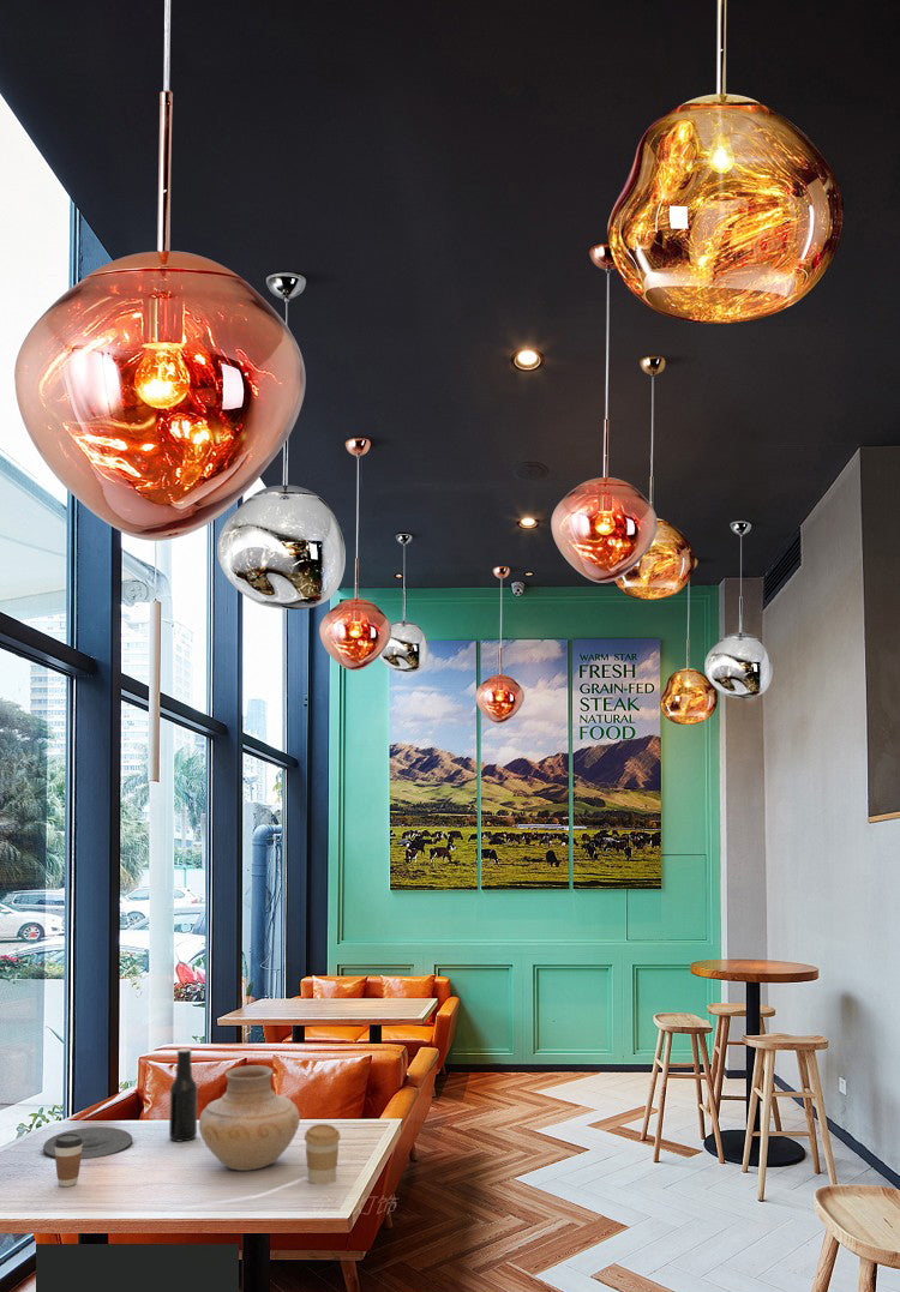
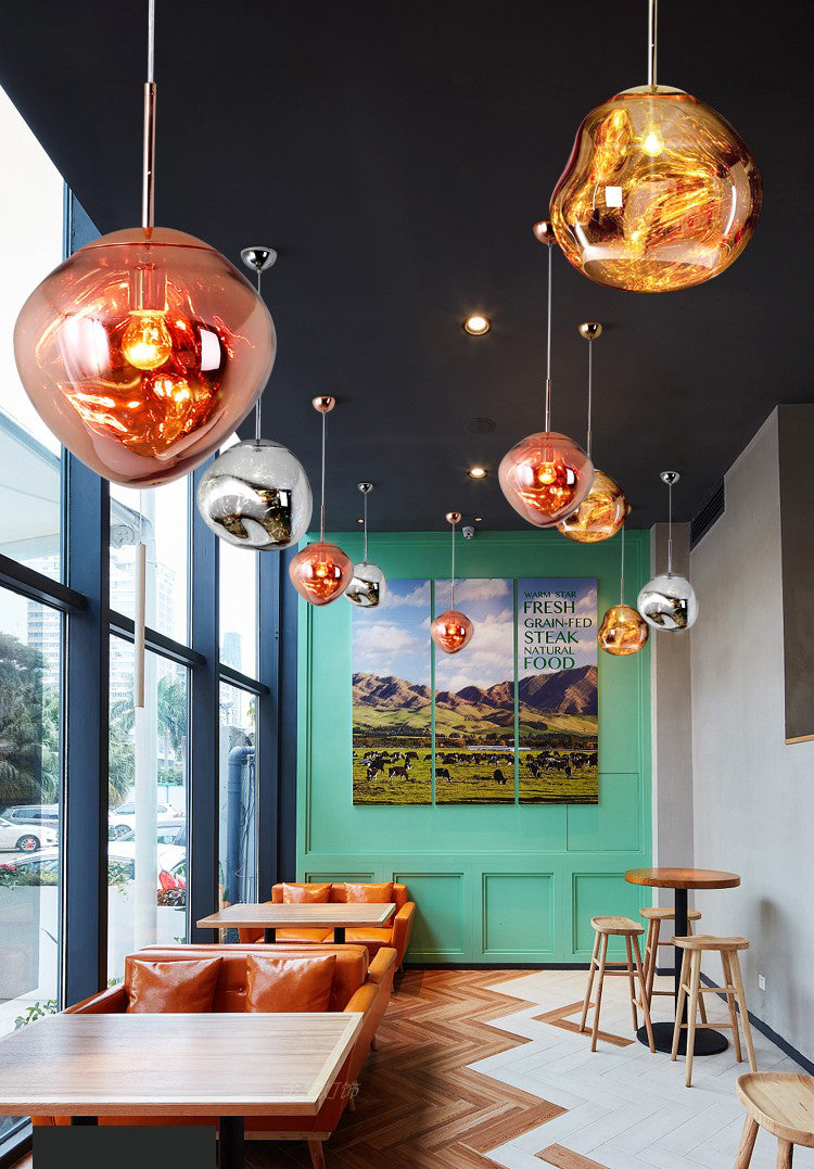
- vase [198,1064,301,1172]
- coffee cup [304,1123,342,1185]
- beer bottle [168,1047,199,1143]
- plate [42,1126,133,1160]
- coffee cup [54,1134,83,1188]
